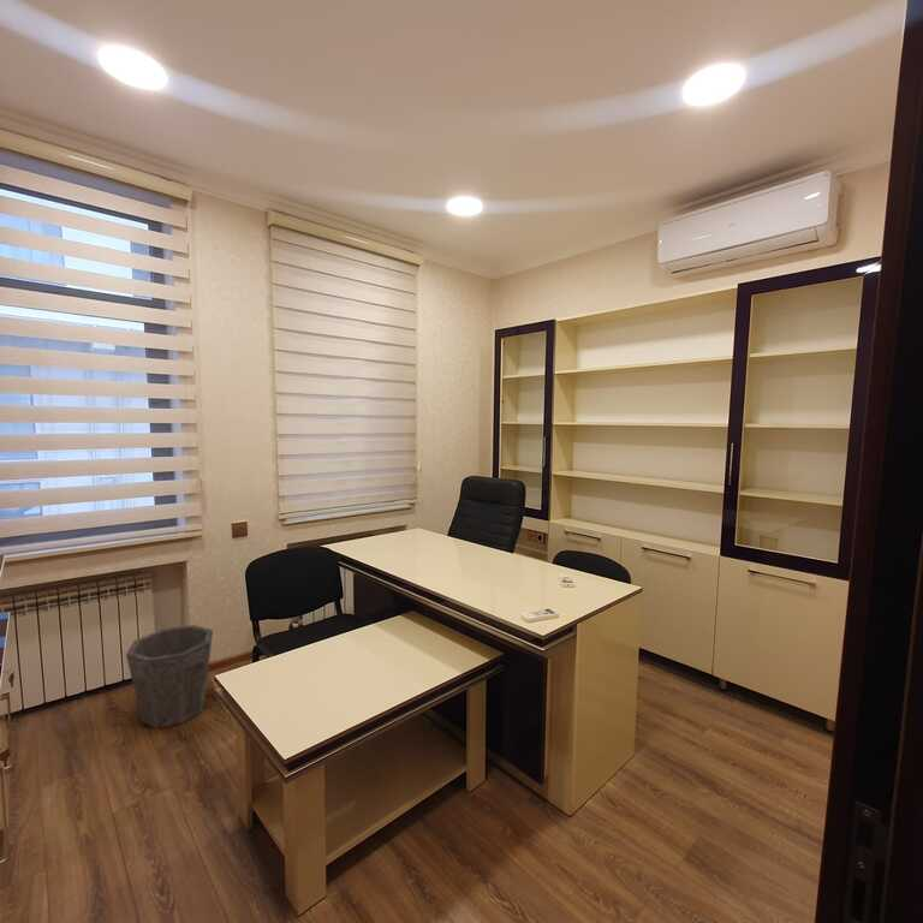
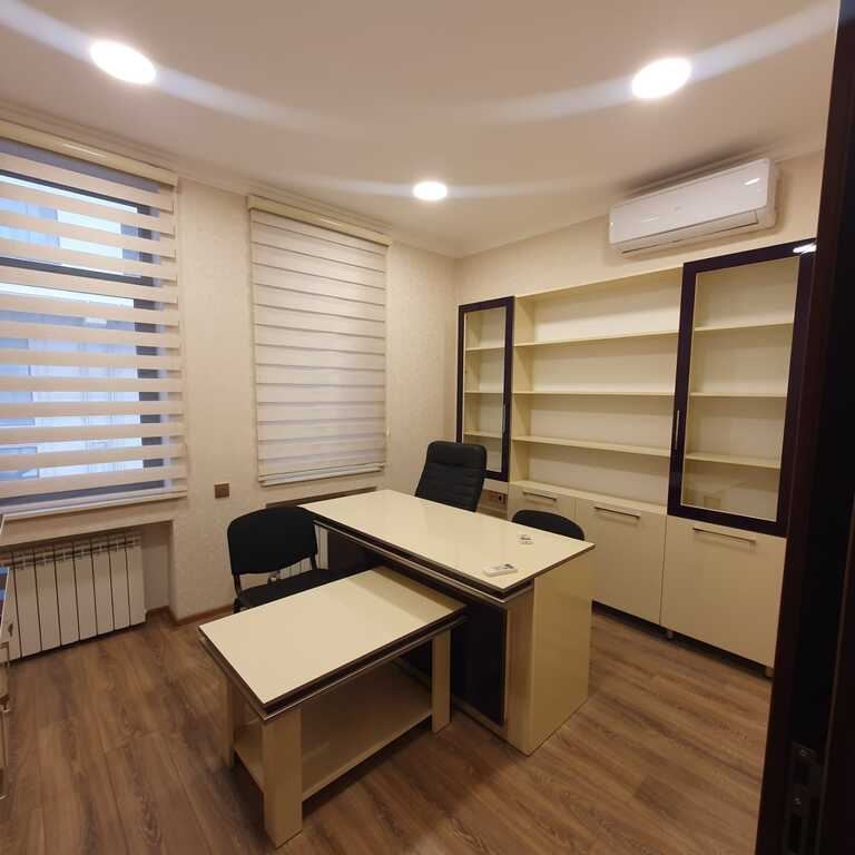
- waste bin [125,624,214,730]
